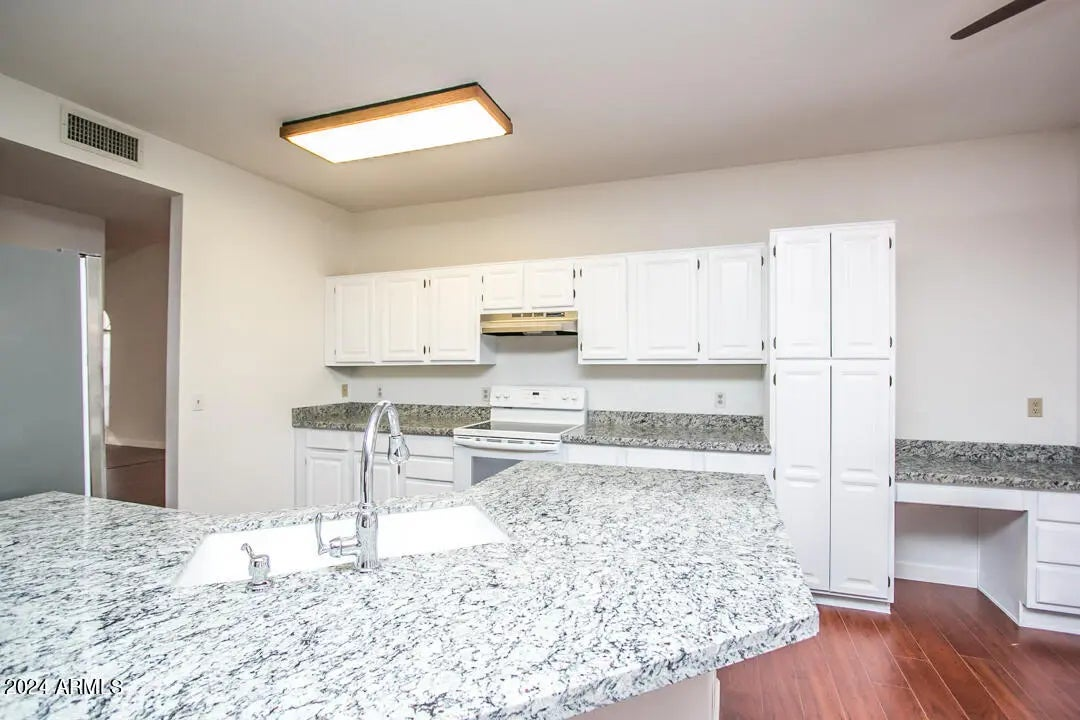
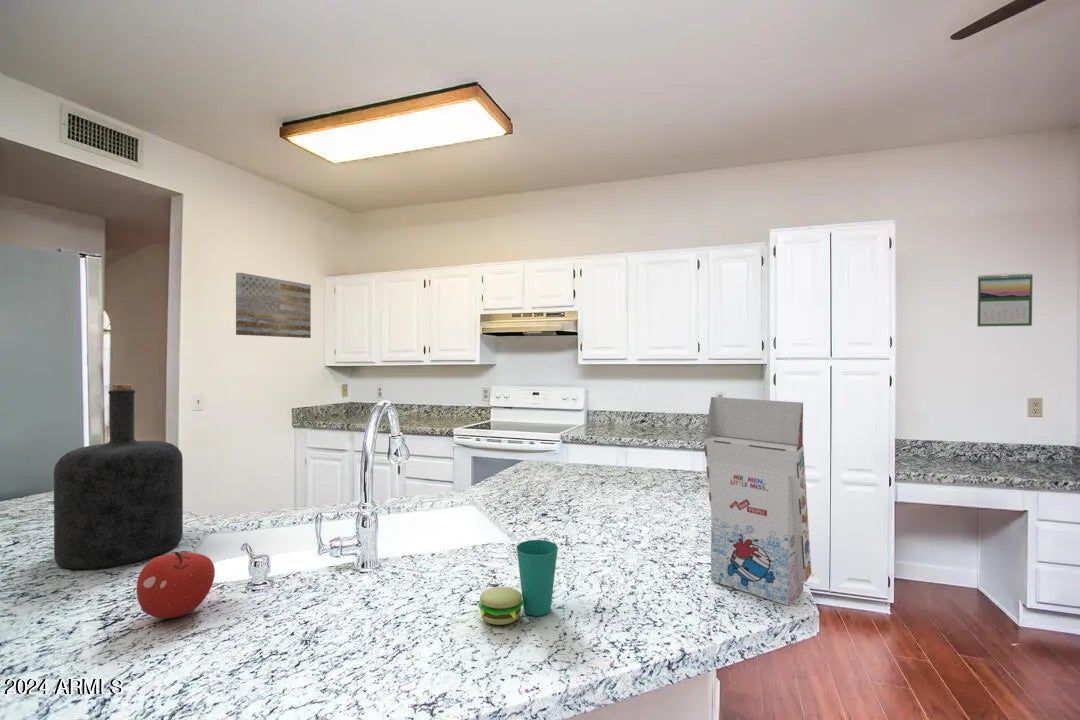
+ gift box [703,396,812,606]
+ fruit [136,551,216,619]
+ wall art [235,272,312,339]
+ bottle [53,383,184,570]
+ calendar [976,272,1034,328]
+ cup [477,539,559,626]
